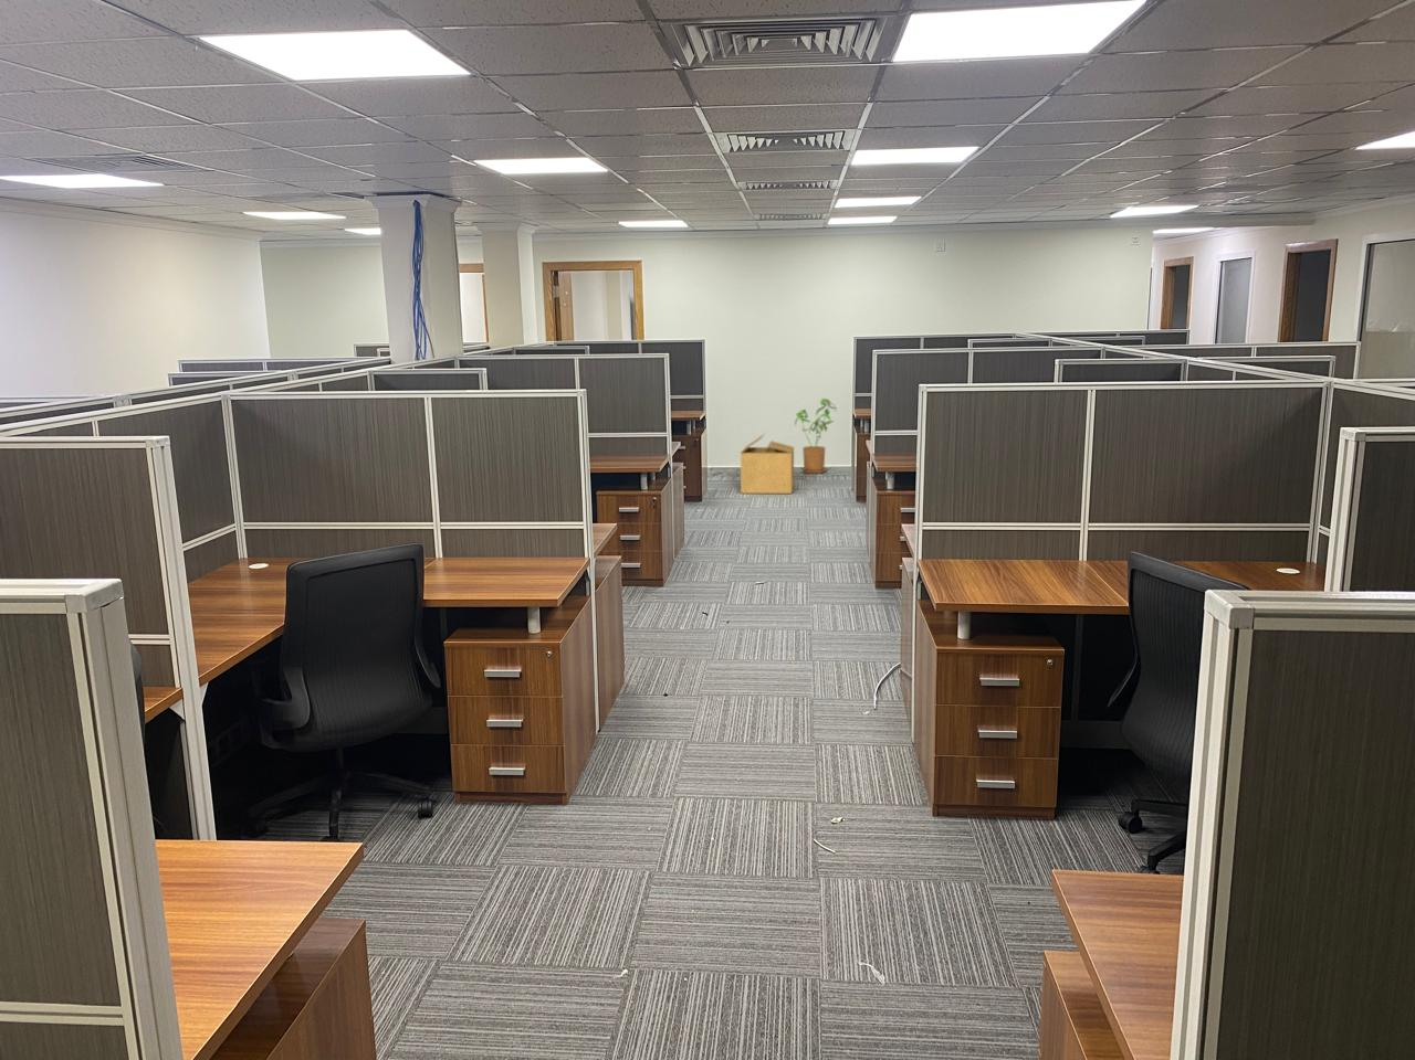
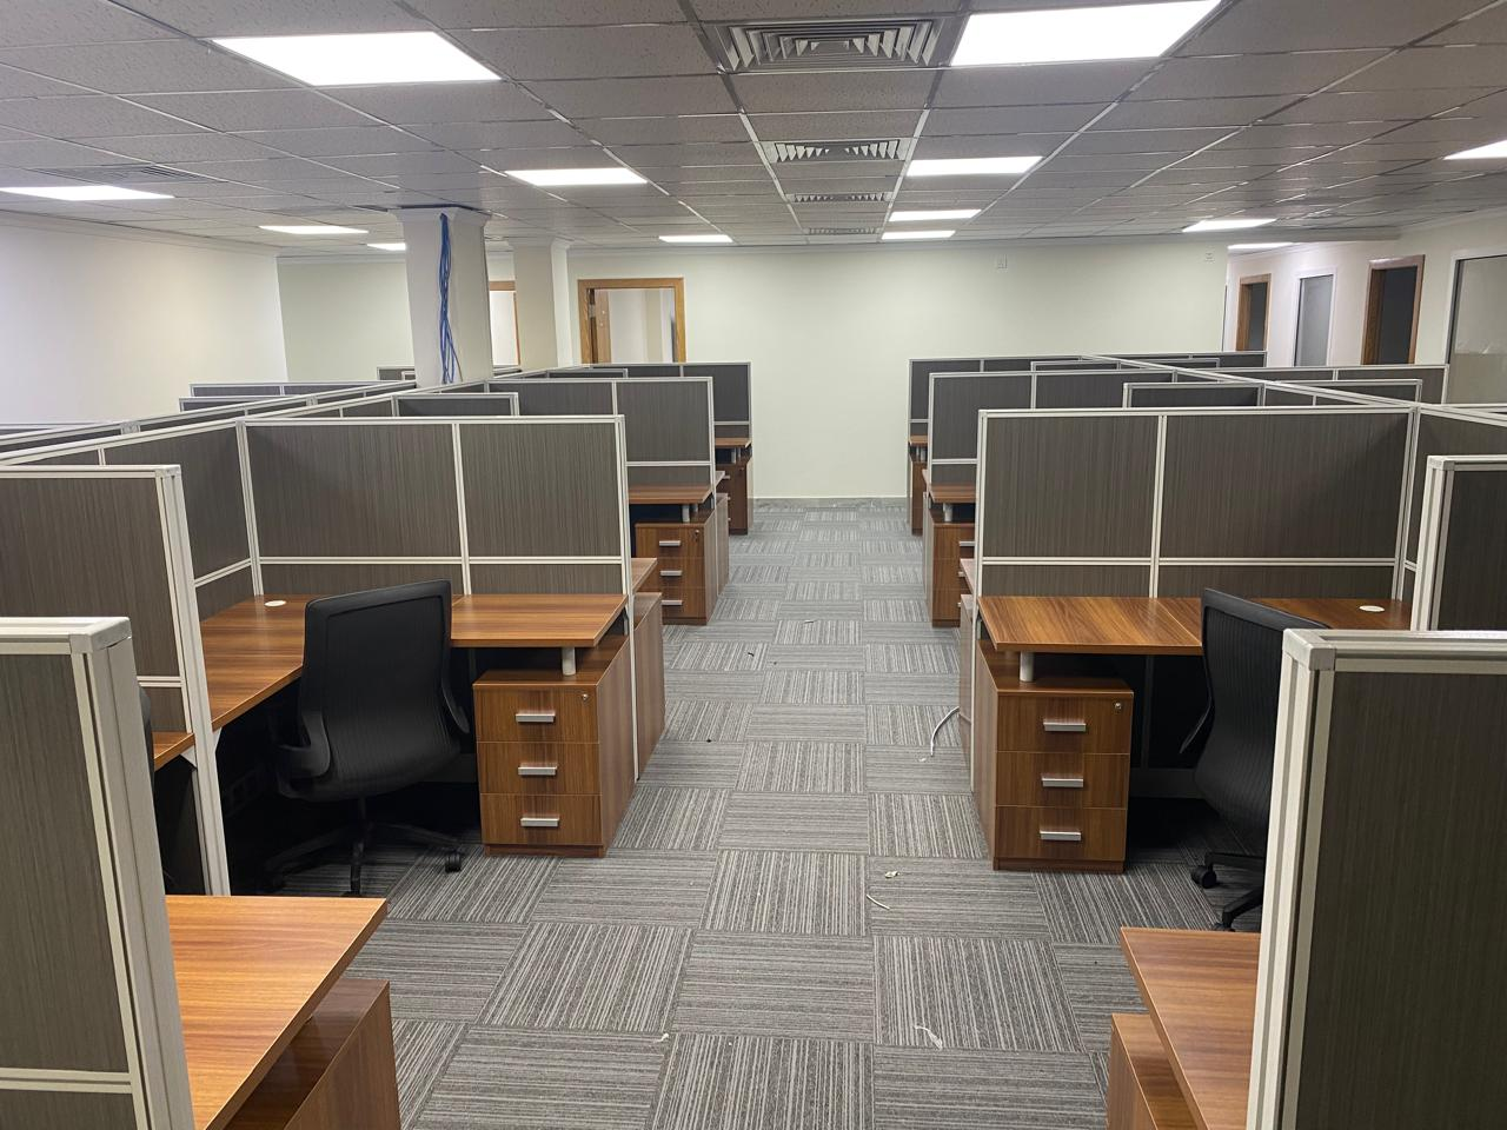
- house plant [793,398,838,474]
- cardboard box [740,433,794,494]
